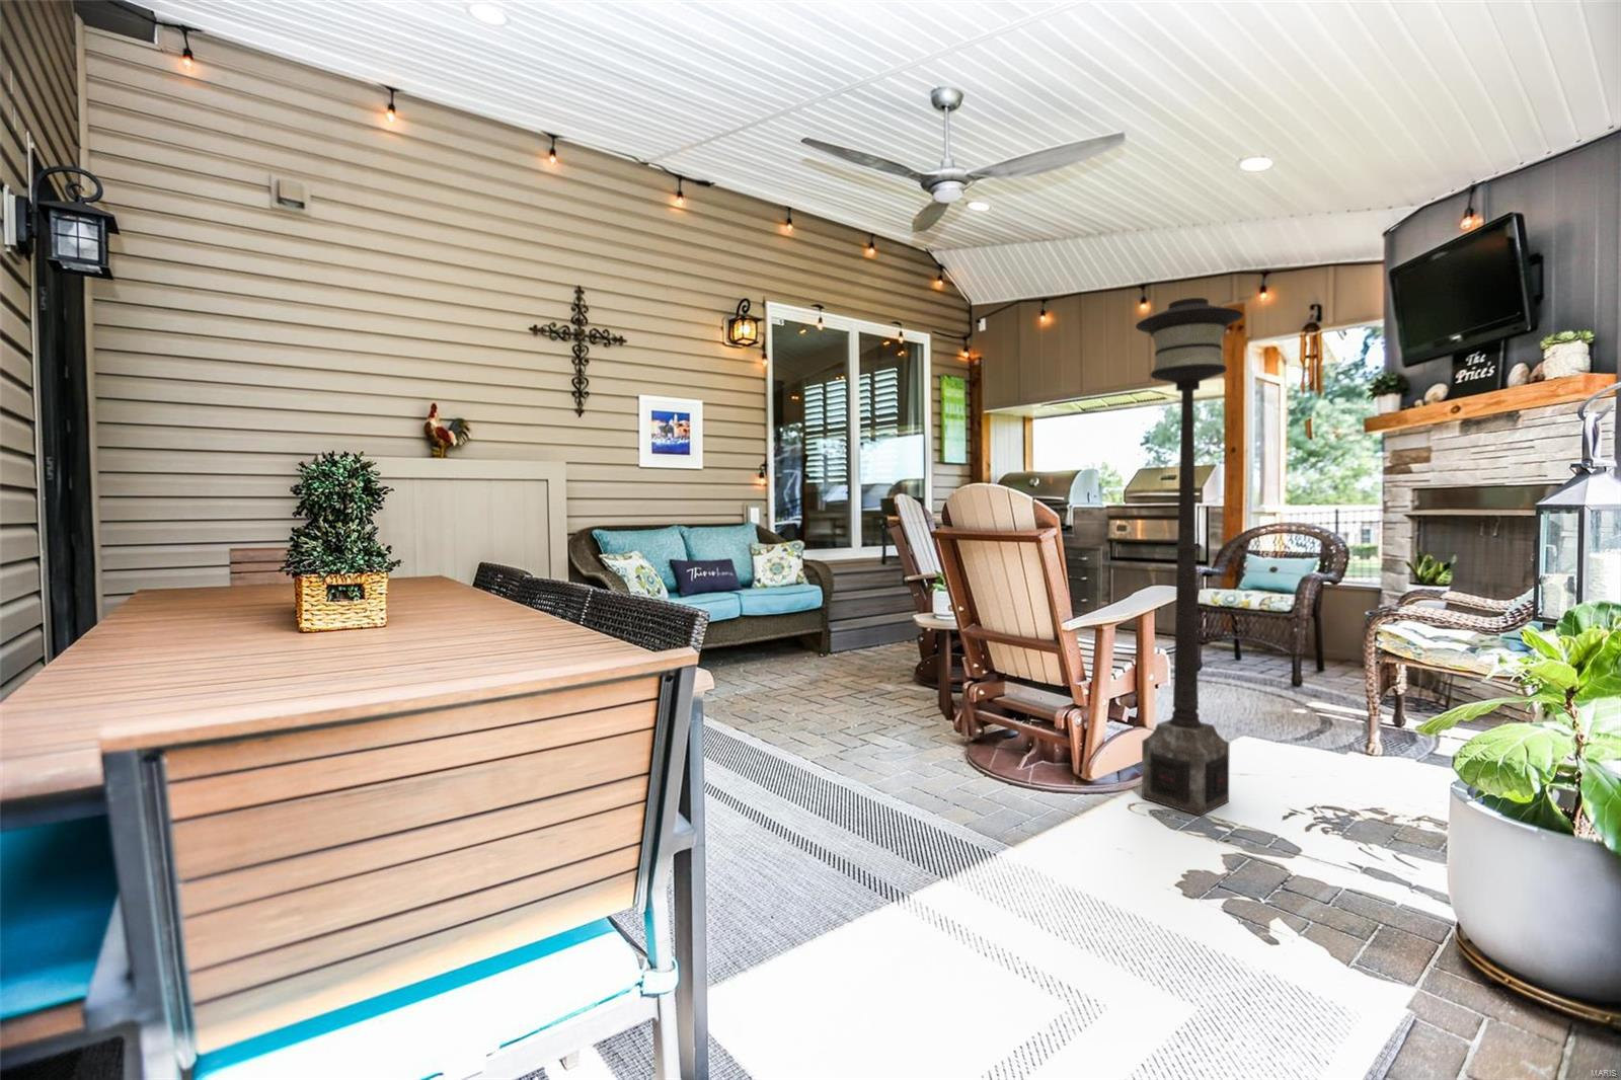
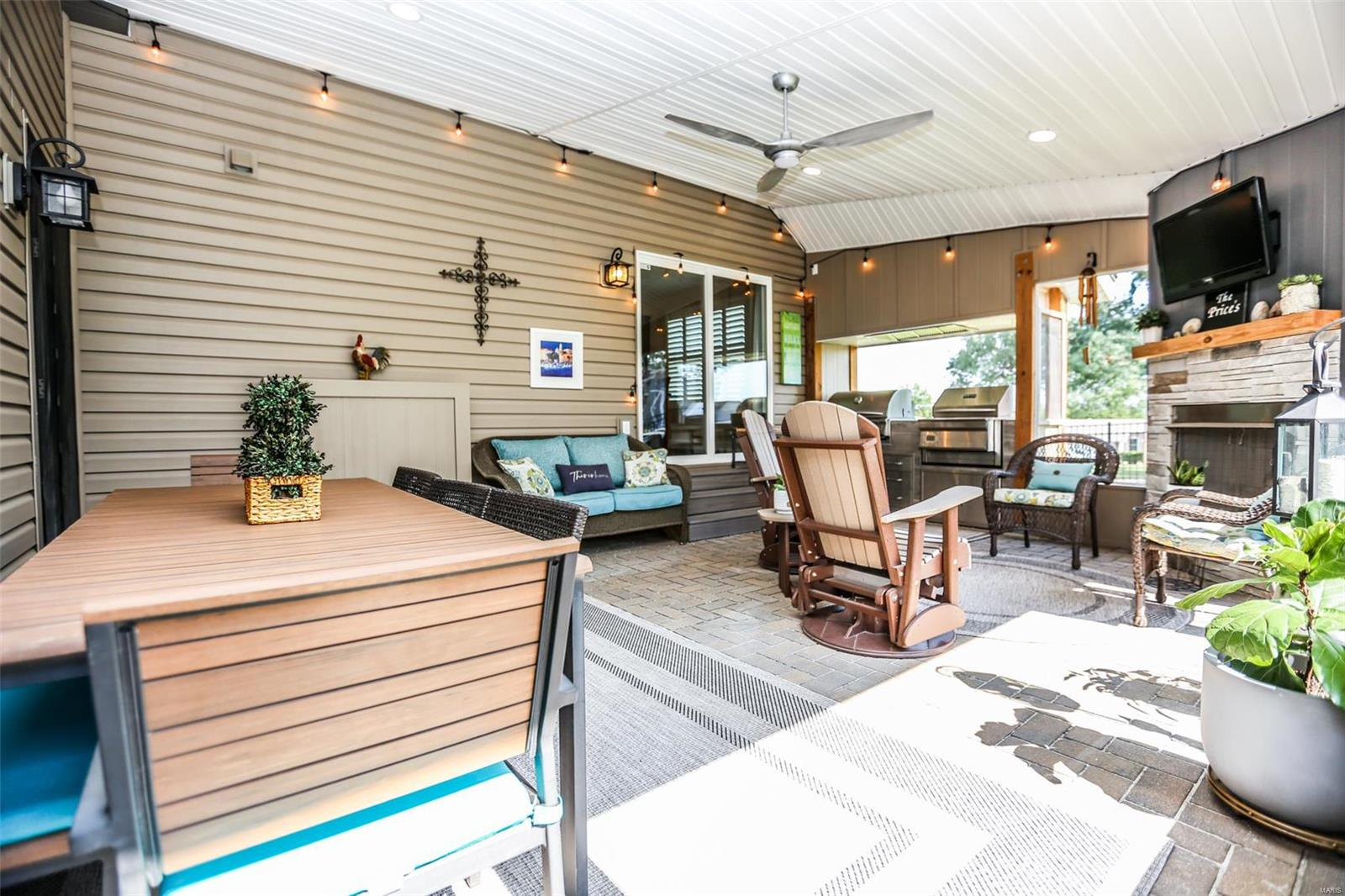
- floor lamp [1135,297,1245,816]
